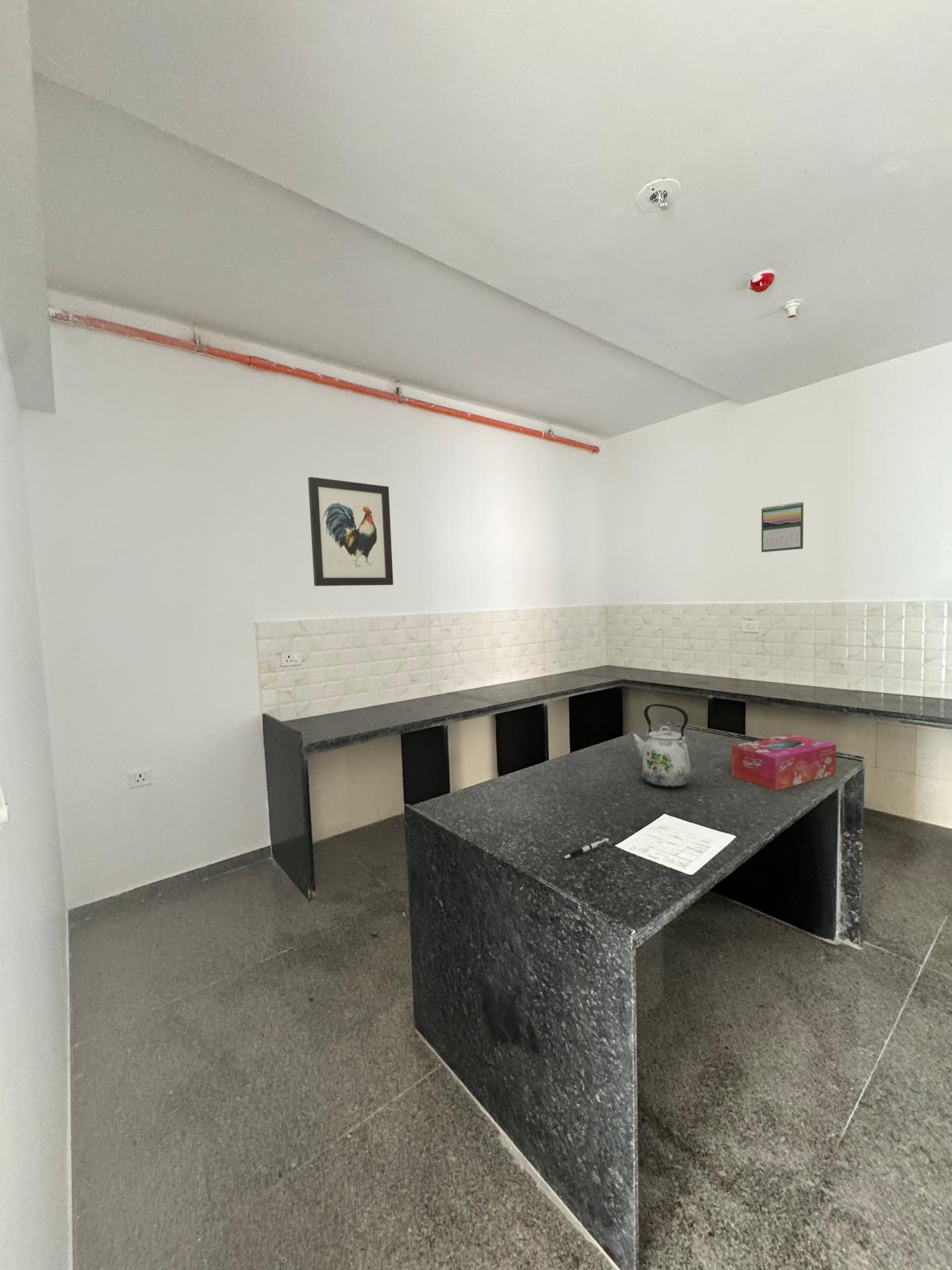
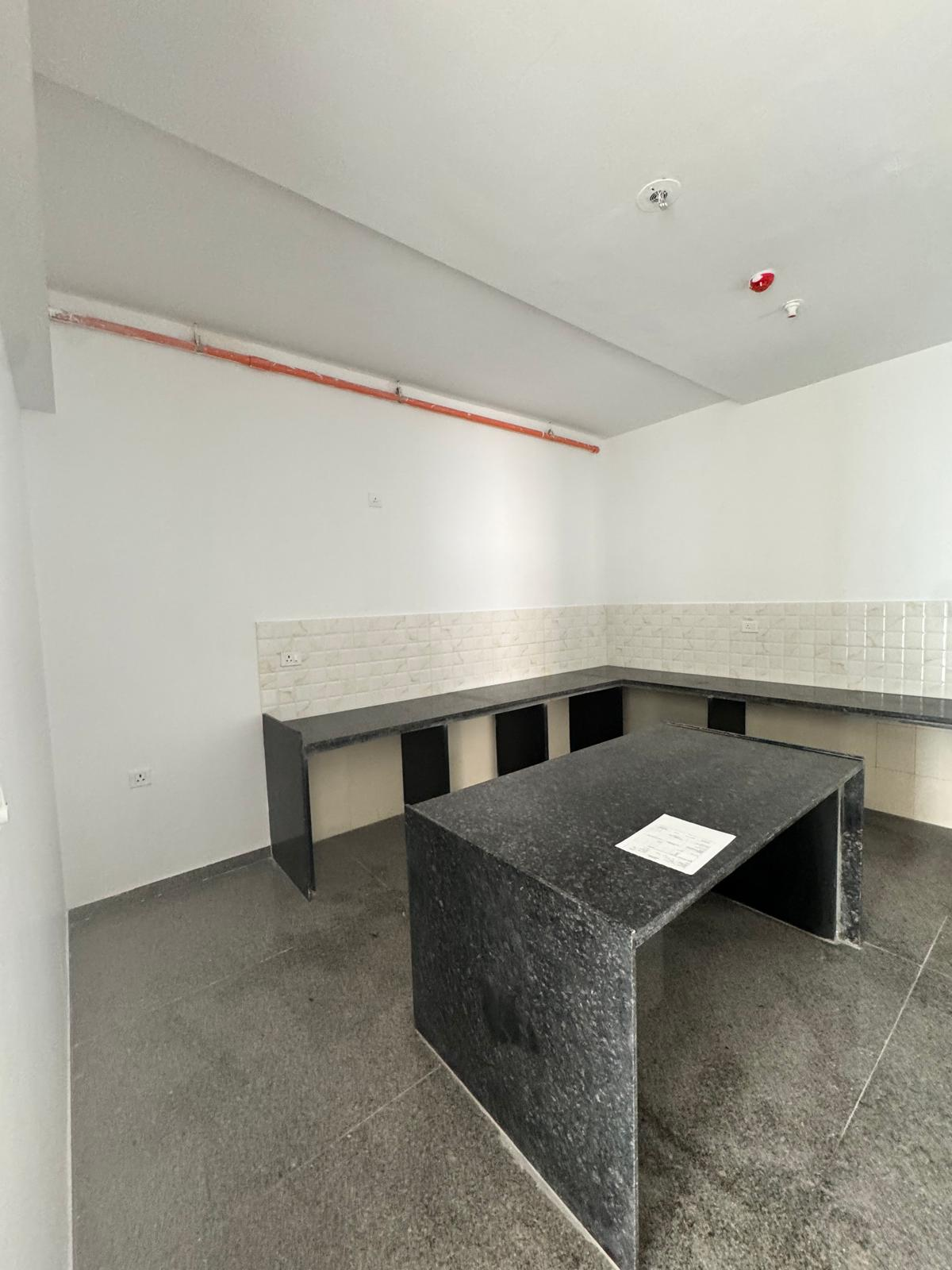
- calendar [761,501,804,553]
- pen [562,837,609,859]
- wall art [307,476,394,587]
- tissue box [731,733,837,791]
- kettle [629,703,692,789]
